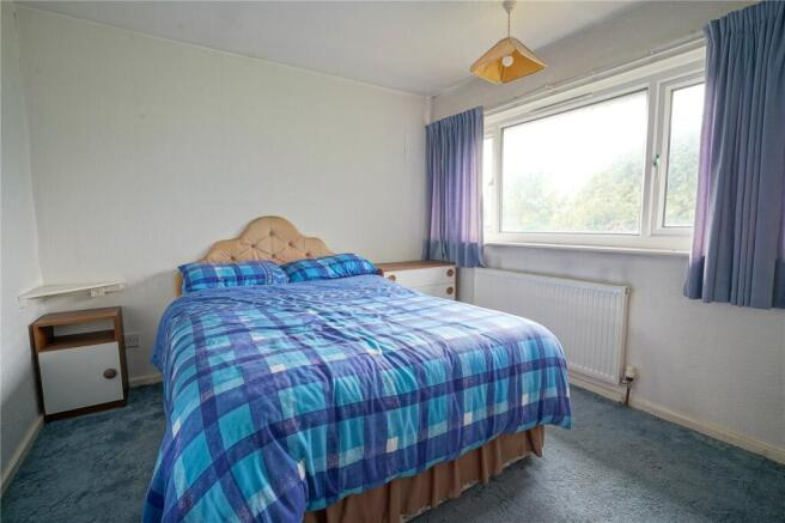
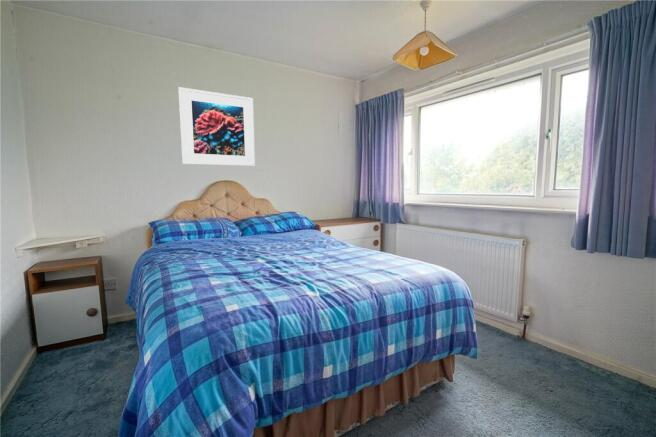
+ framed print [177,86,256,167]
